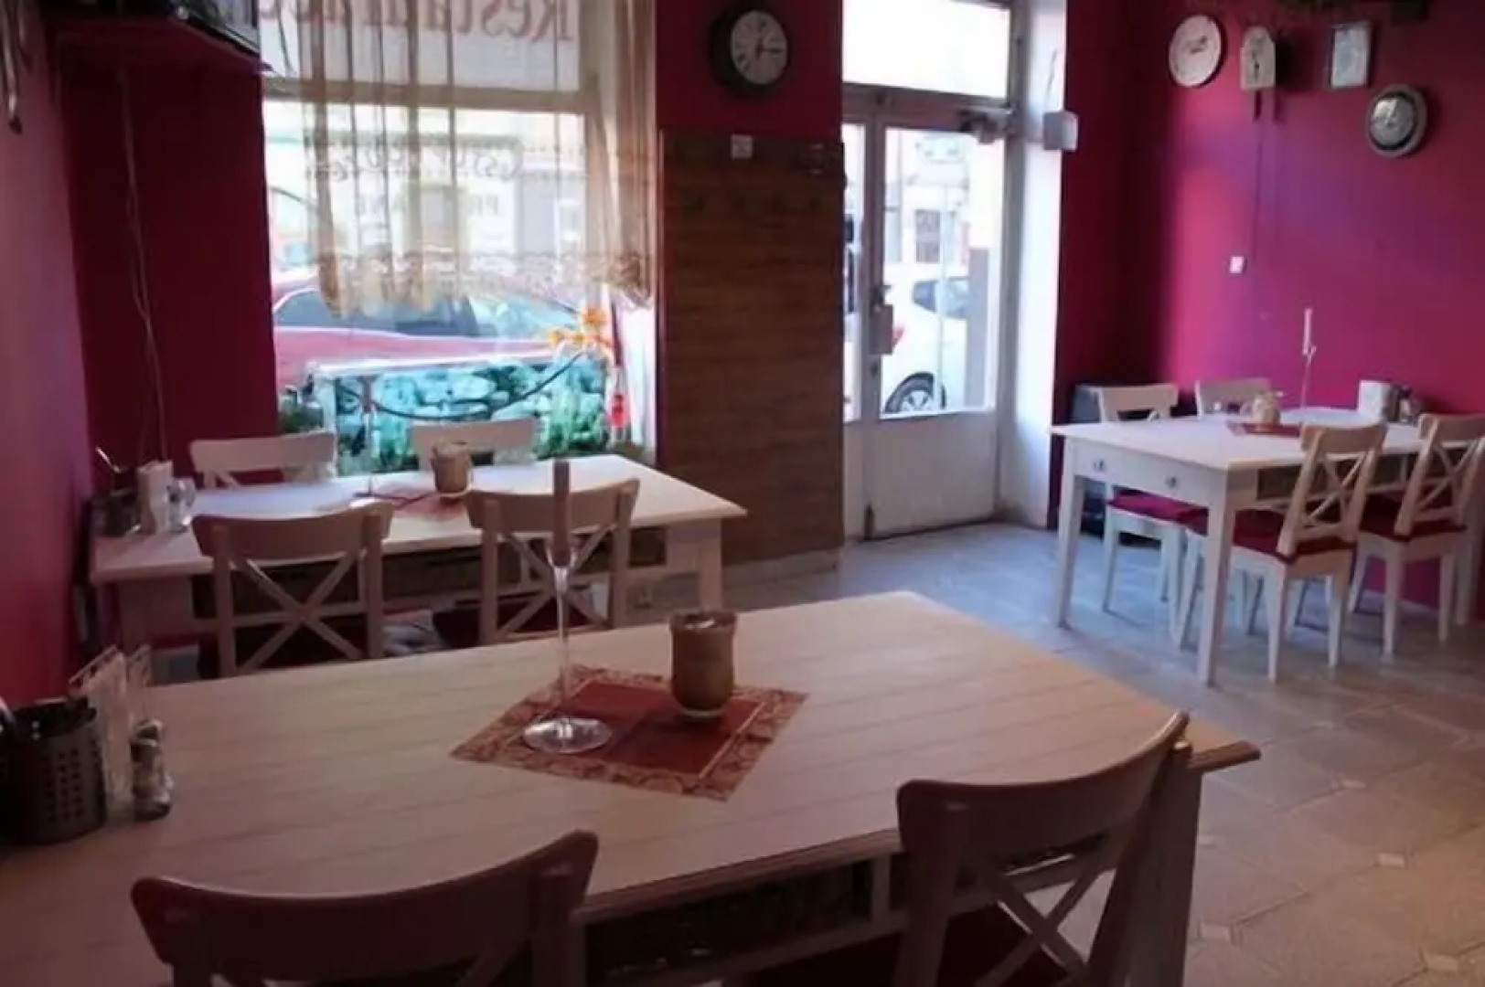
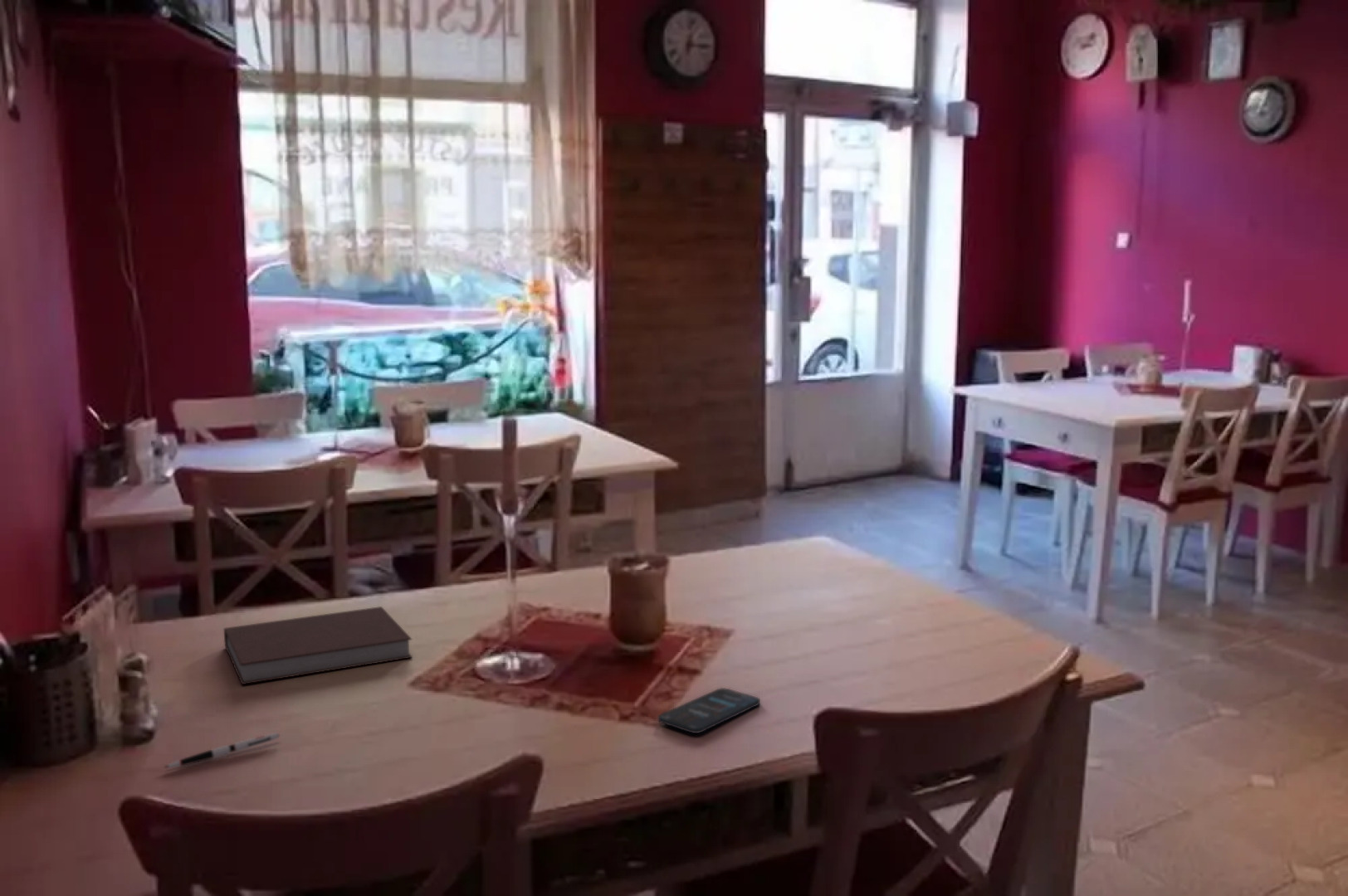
+ pen [164,732,281,769]
+ smartphone [657,687,761,734]
+ notebook [223,606,413,685]
